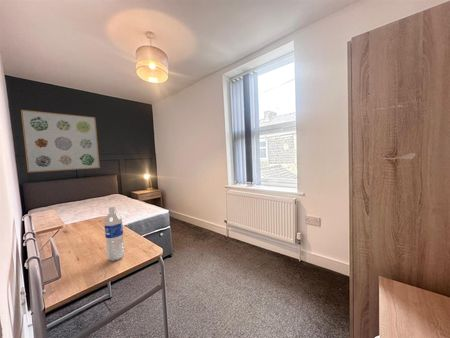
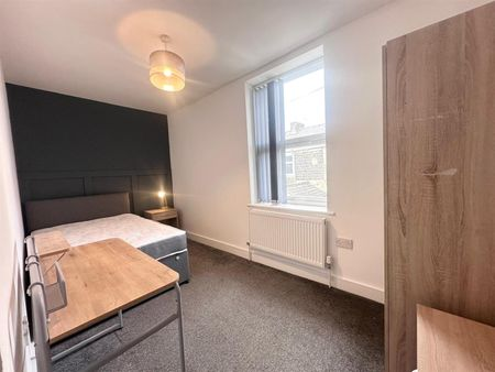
- wall art [20,109,101,173]
- water bottle [103,205,125,262]
